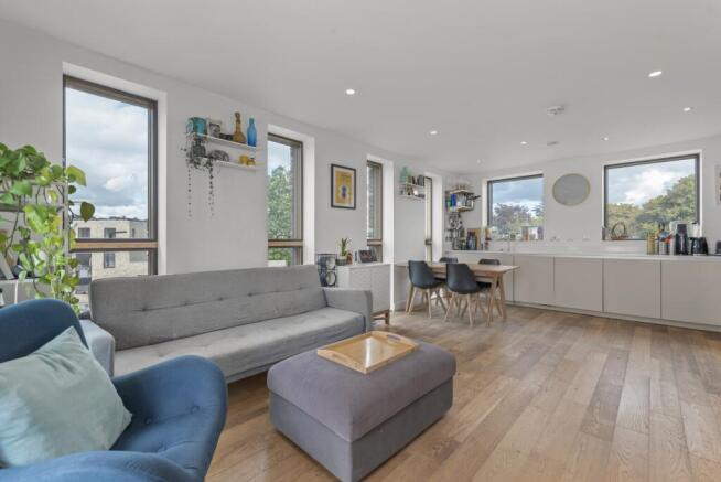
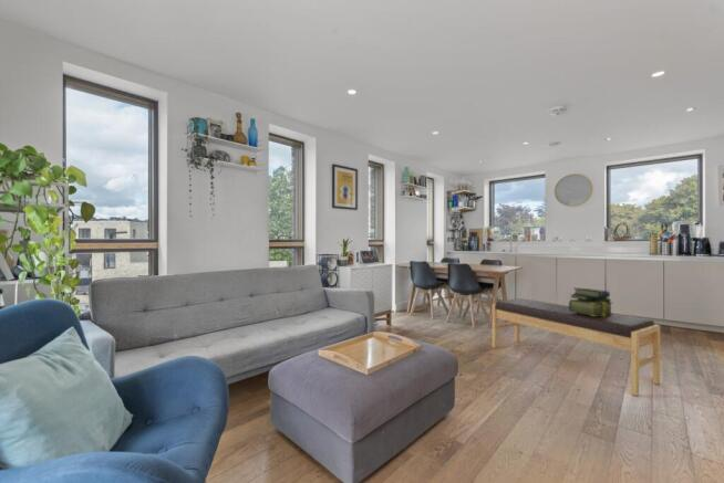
+ bench [492,297,661,397]
+ stack of books [568,287,613,316]
